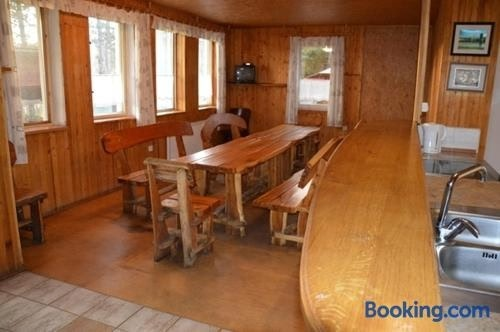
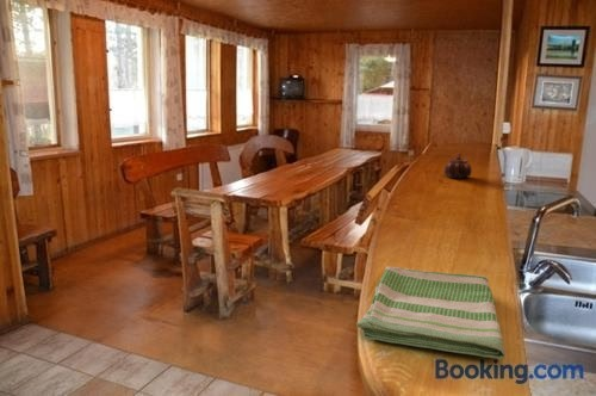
+ dish towel [355,265,507,360]
+ teapot [443,153,473,179]
